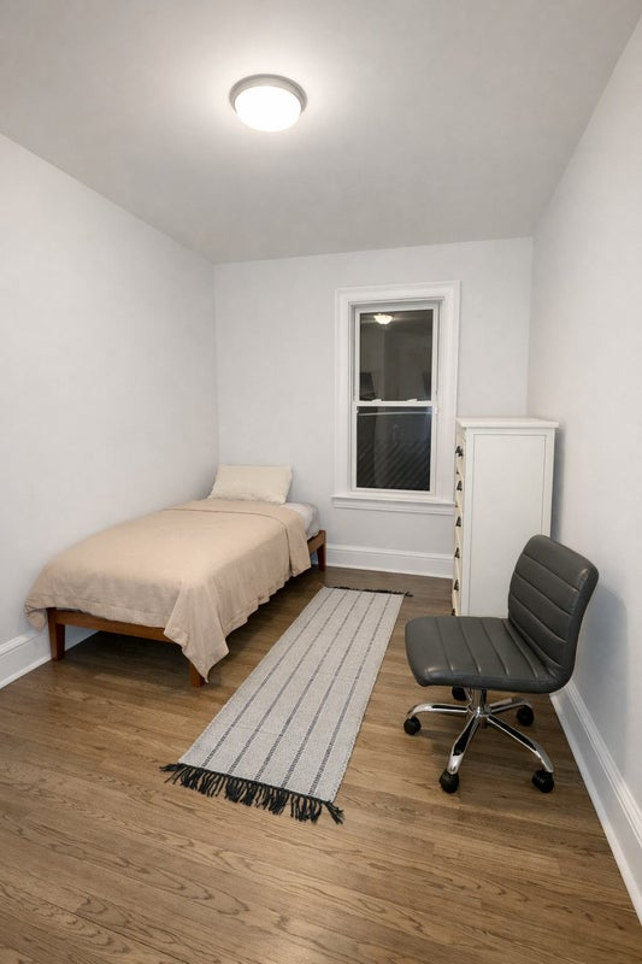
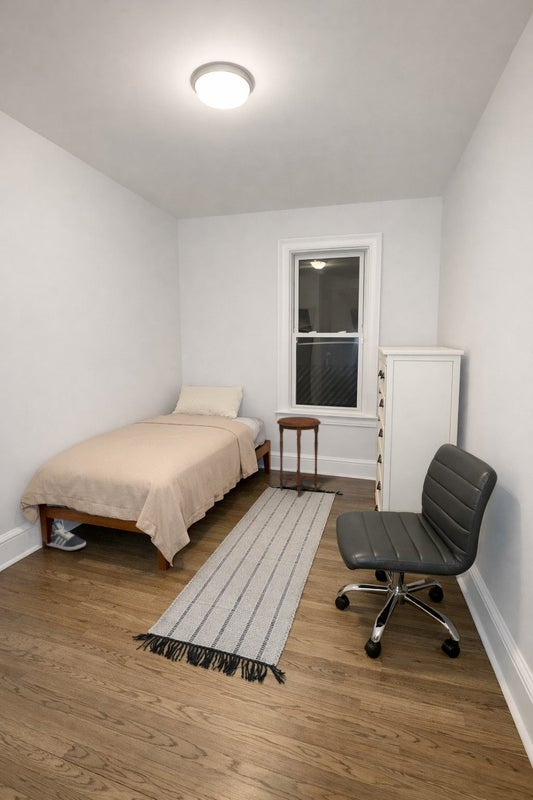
+ side table [276,416,322,498]
+ sneaker [45,519,87,552]
